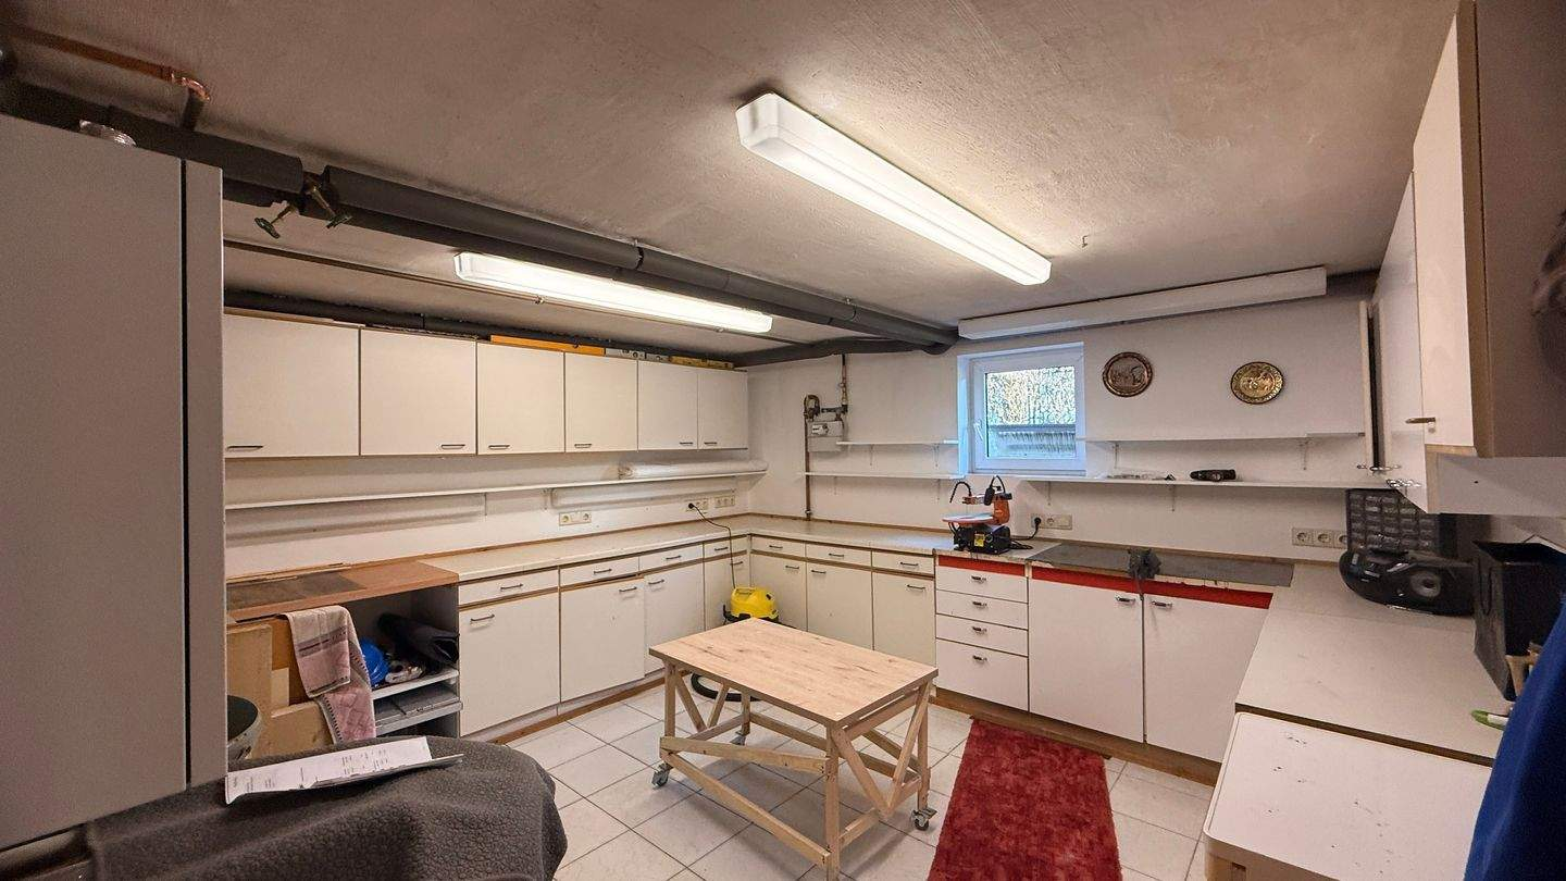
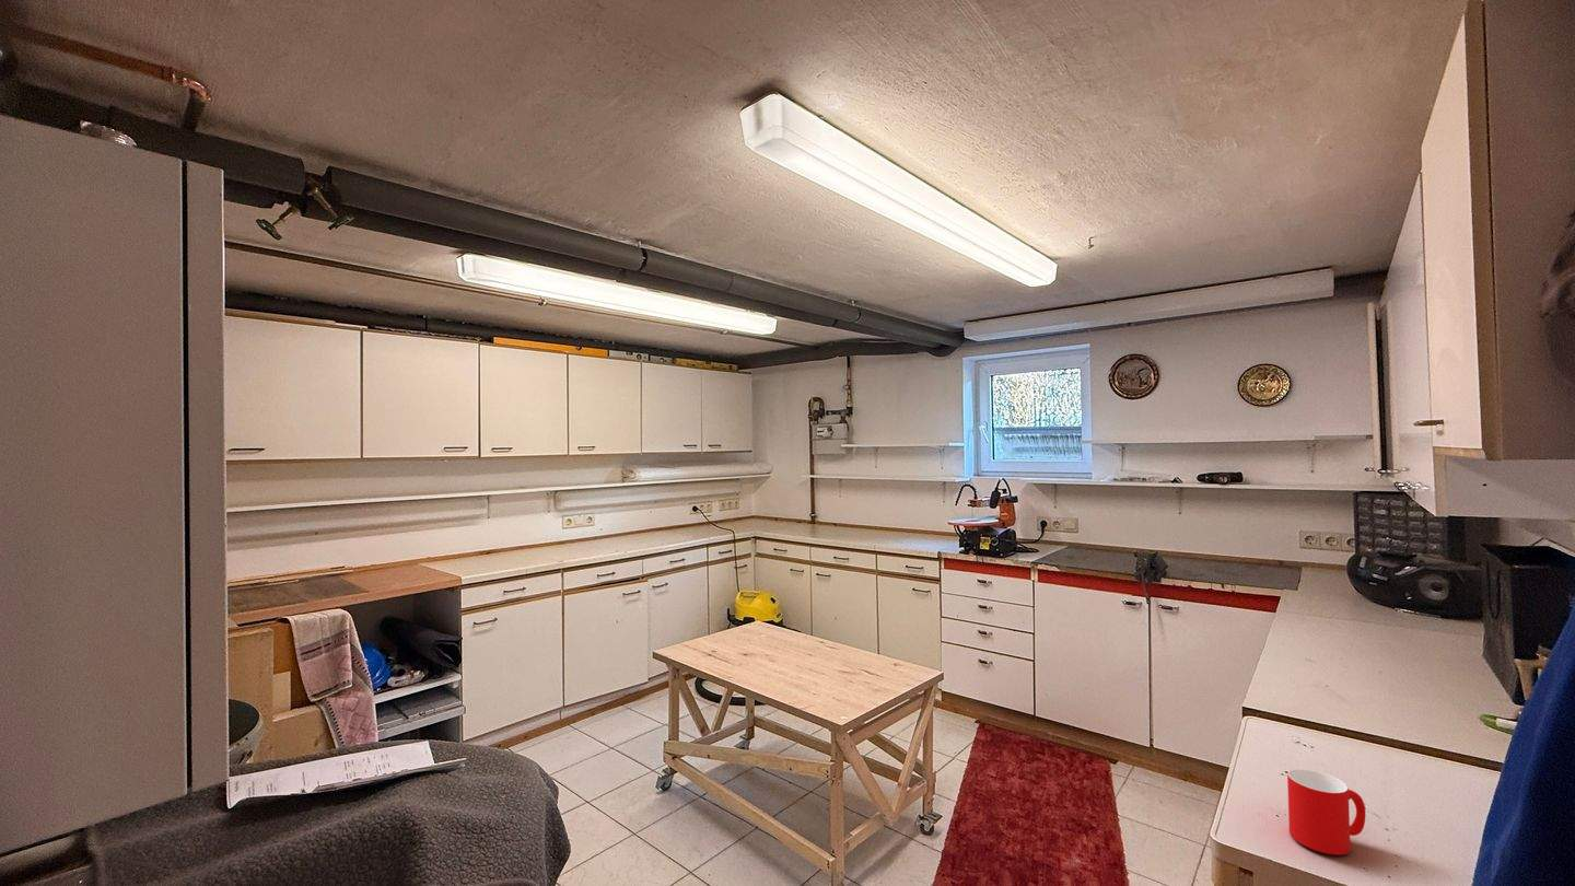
+ cup [1286,768,1366,856]
